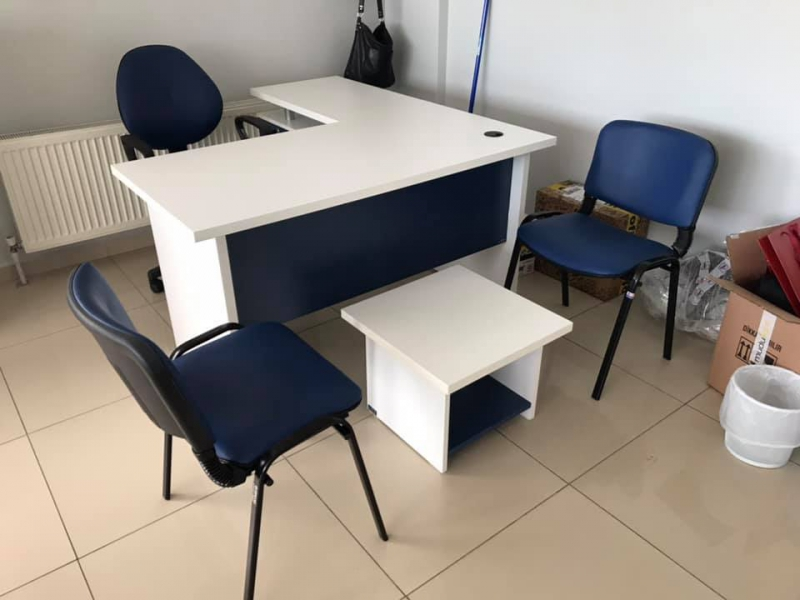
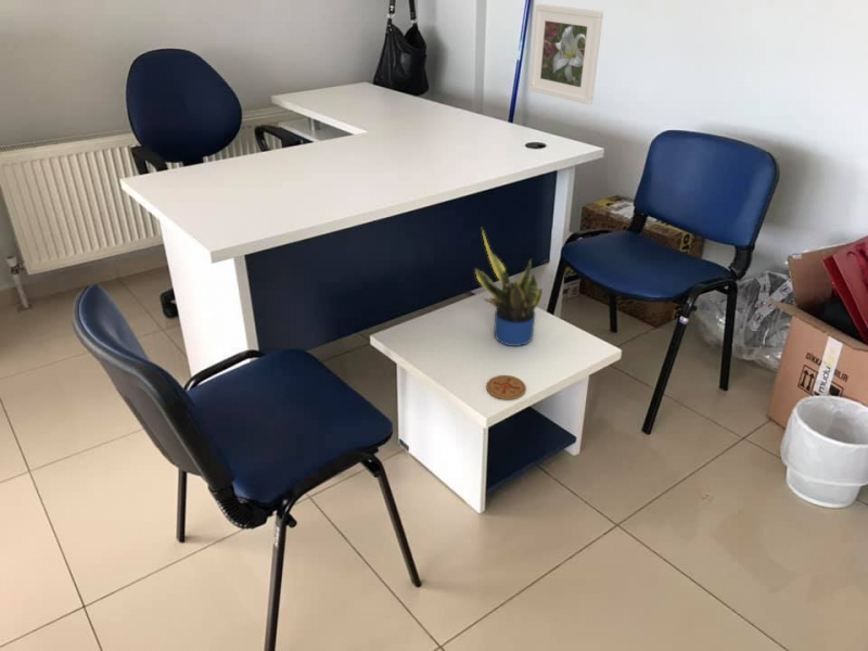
+ potted plant [473,227,544,347]
+ coaster [486,374,527,400]
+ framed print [528,3,604,105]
